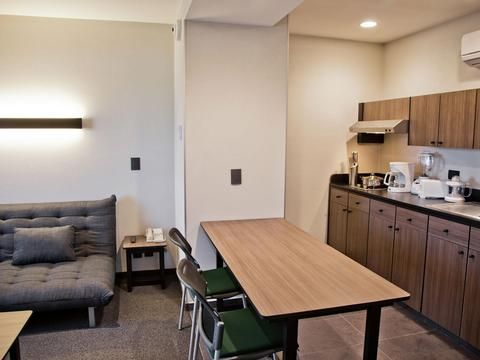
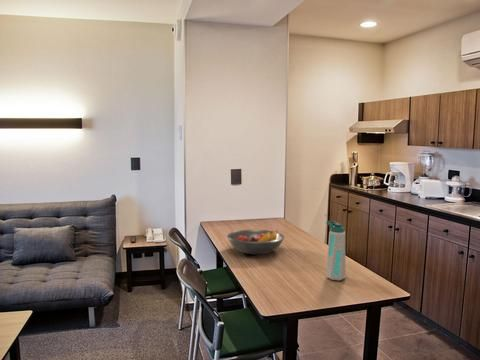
+ water bottle [325,220,347,282]
+ fruit bowl [226,229,286,255]
